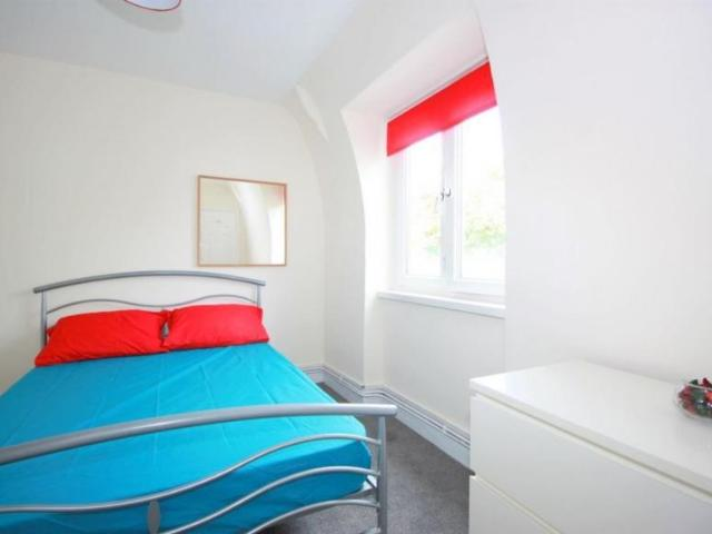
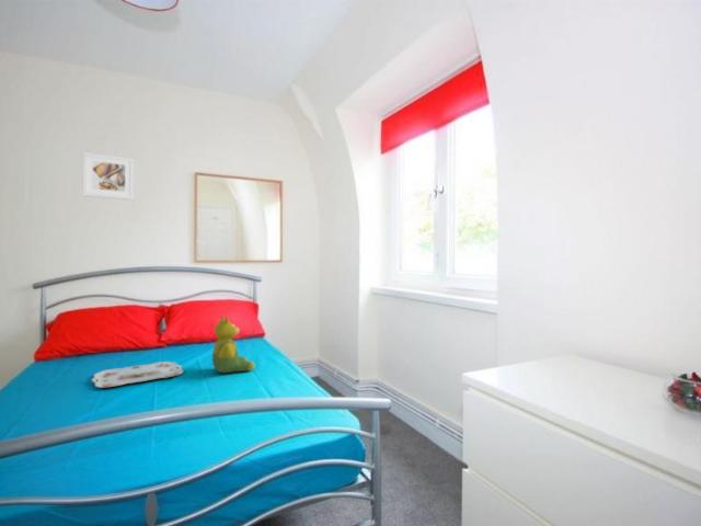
+ teddy bear [211,313,255,374]
+ serving tray [91,361,184,389]
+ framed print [82,151,136,201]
